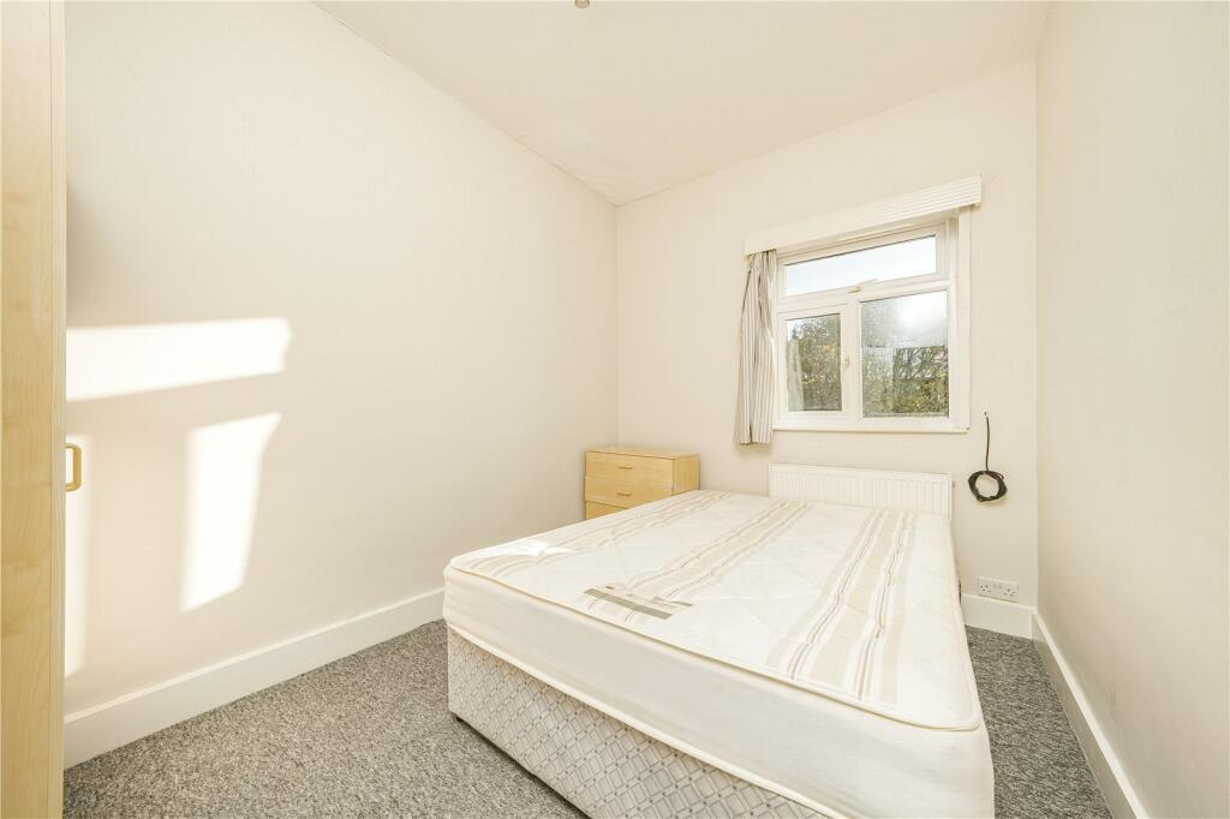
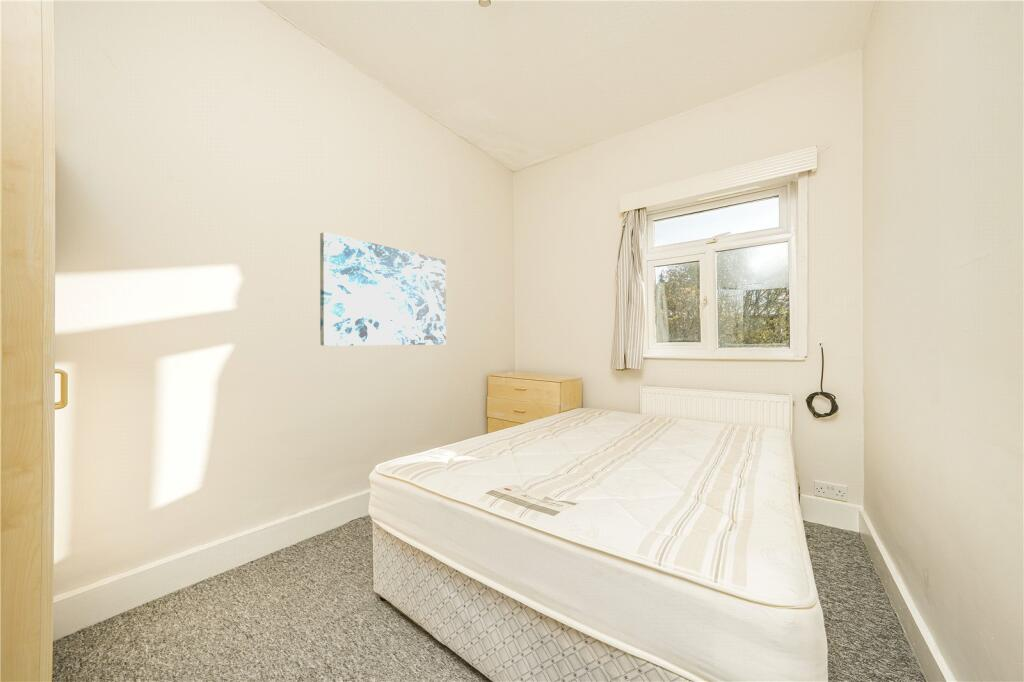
+ wall art [319,231,447,347]
